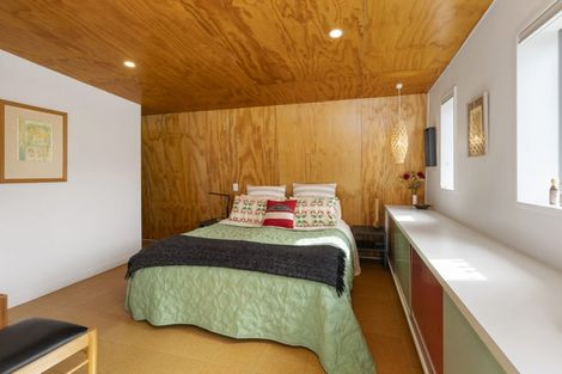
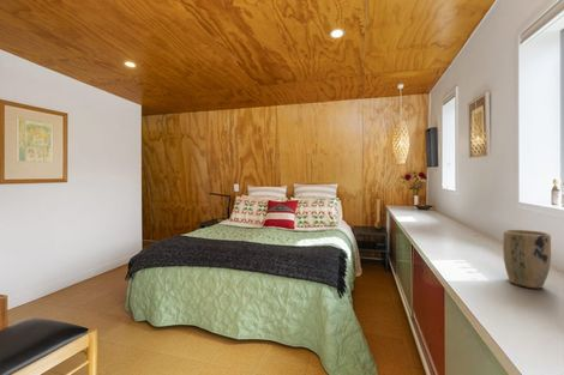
+ plant pot [502,229,552,289]
